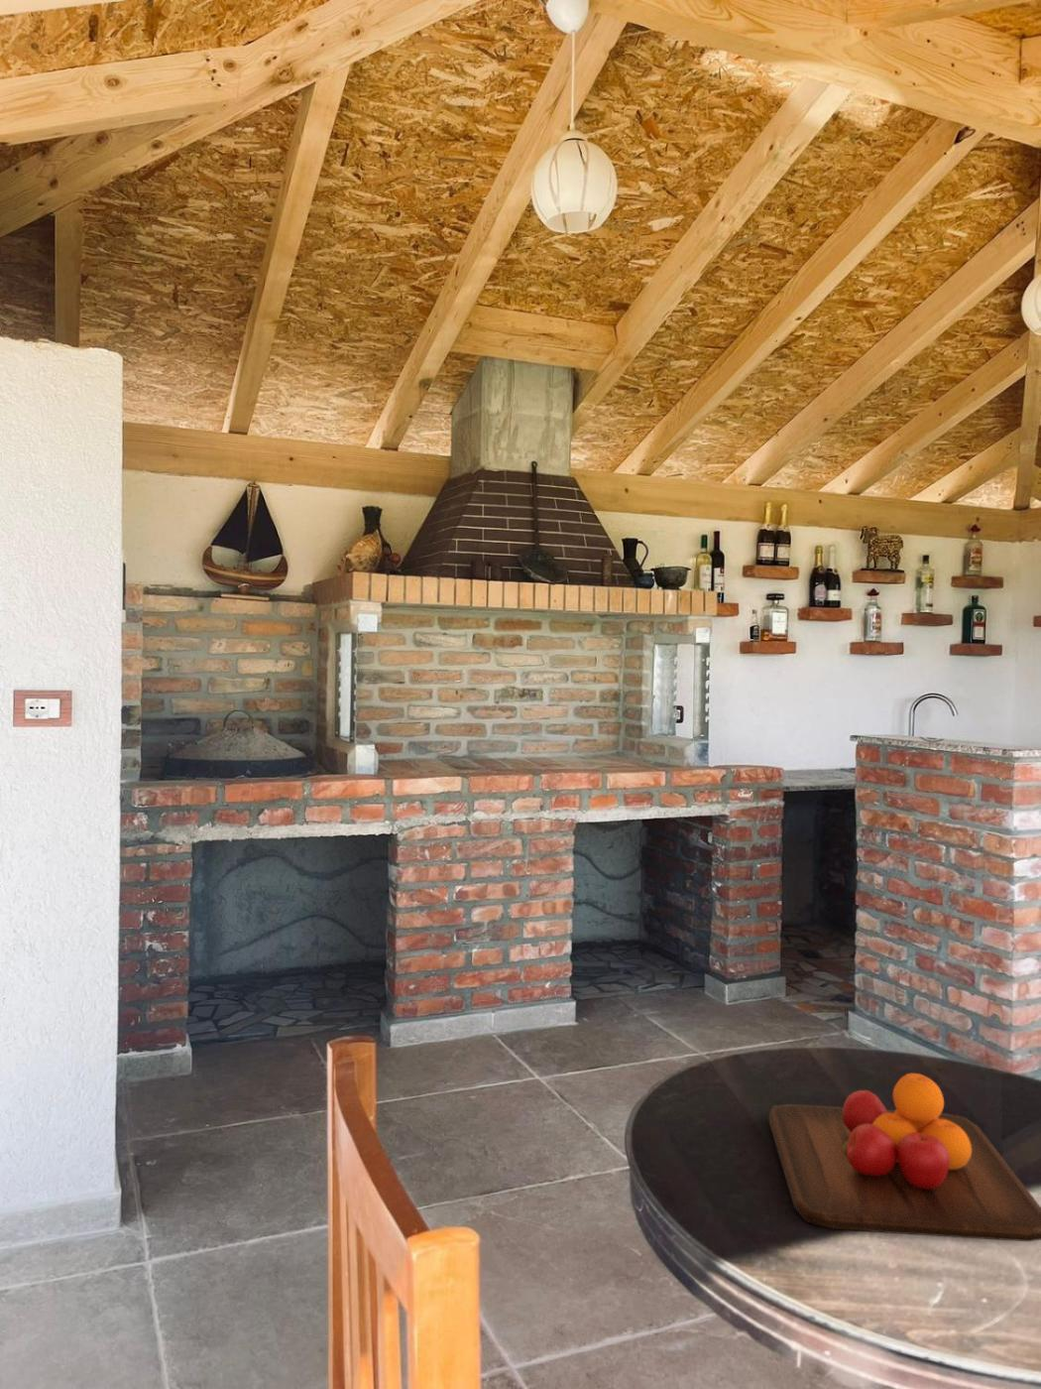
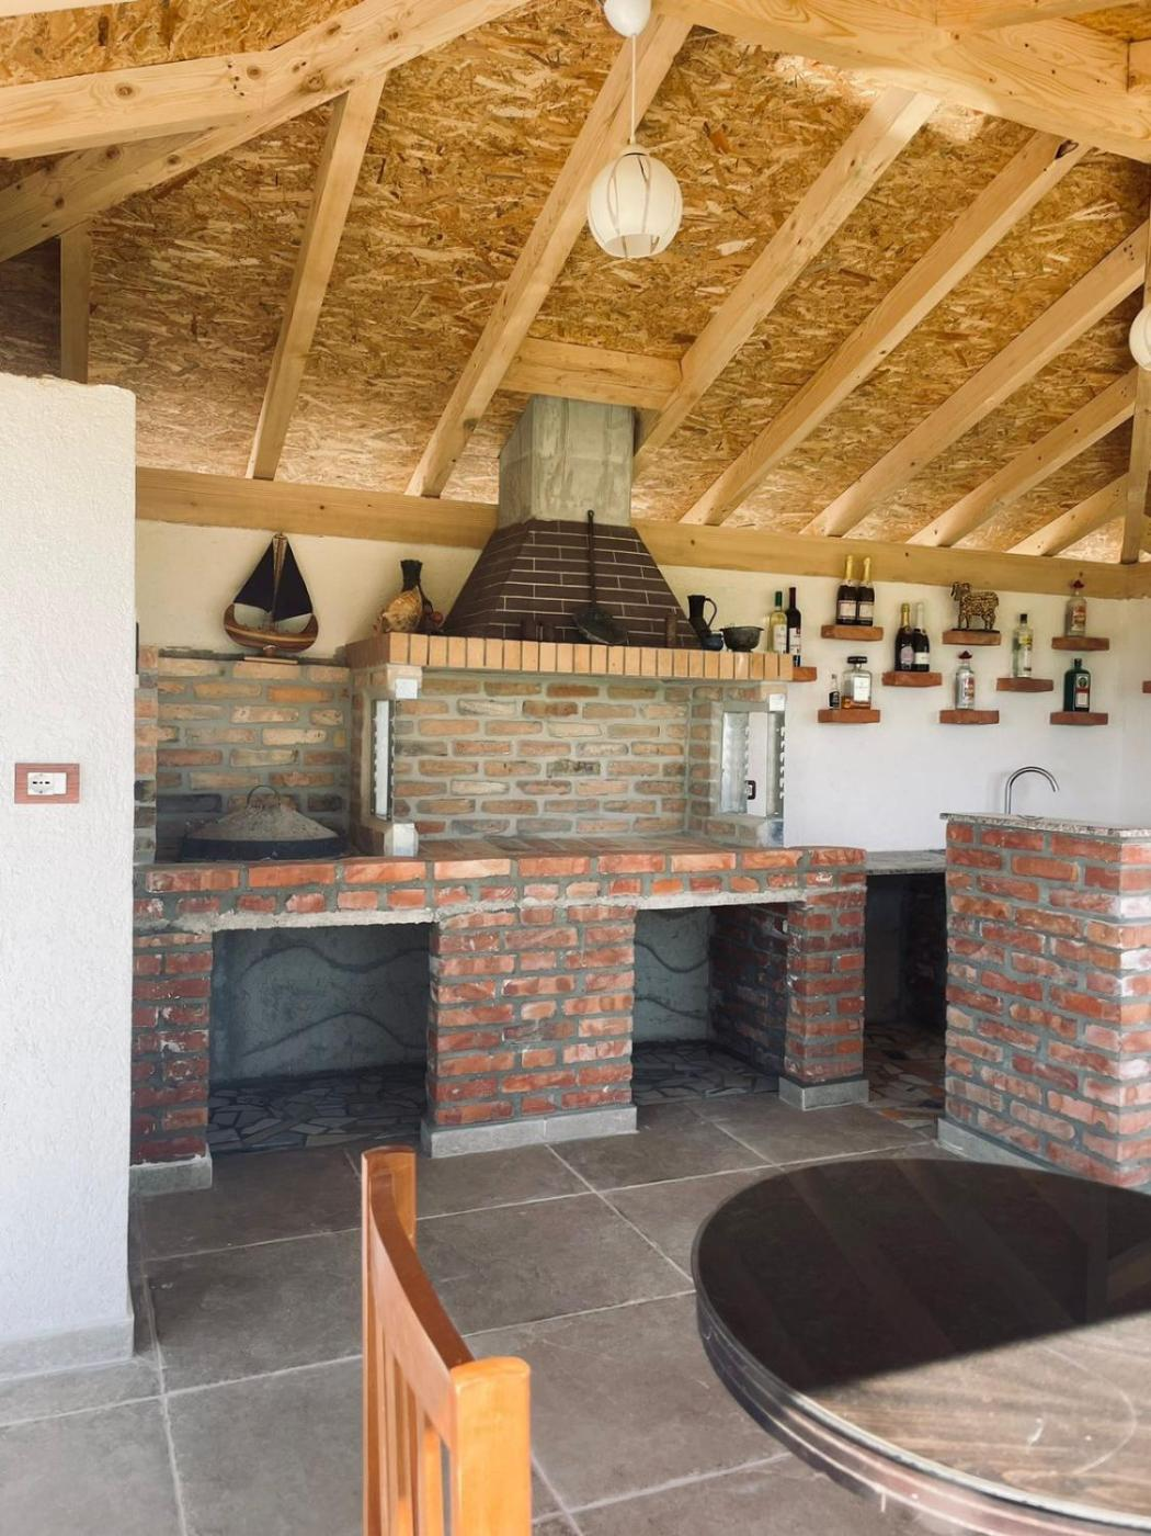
- chopping board [769,1073,1041,1242]
